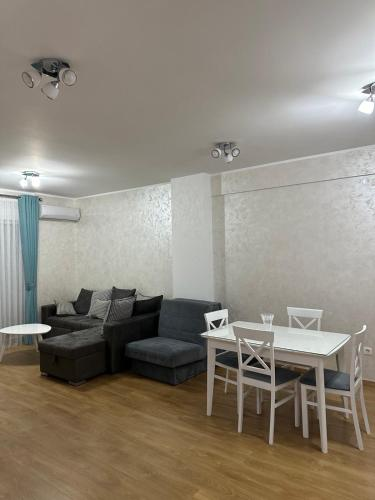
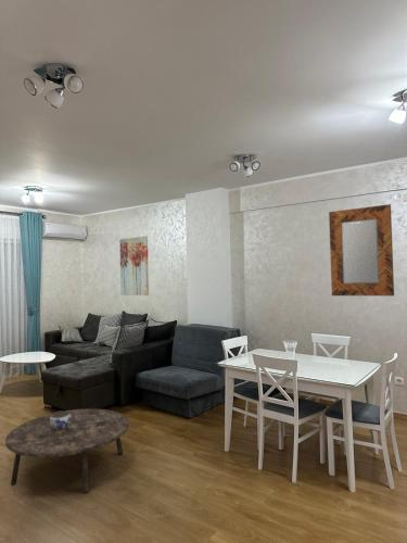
+ wall art [118,236,150,296]
+ jar [50,409,71,430]
+ coffee table [4,407,130,494]
+ home mirror [328,203,395,296]
